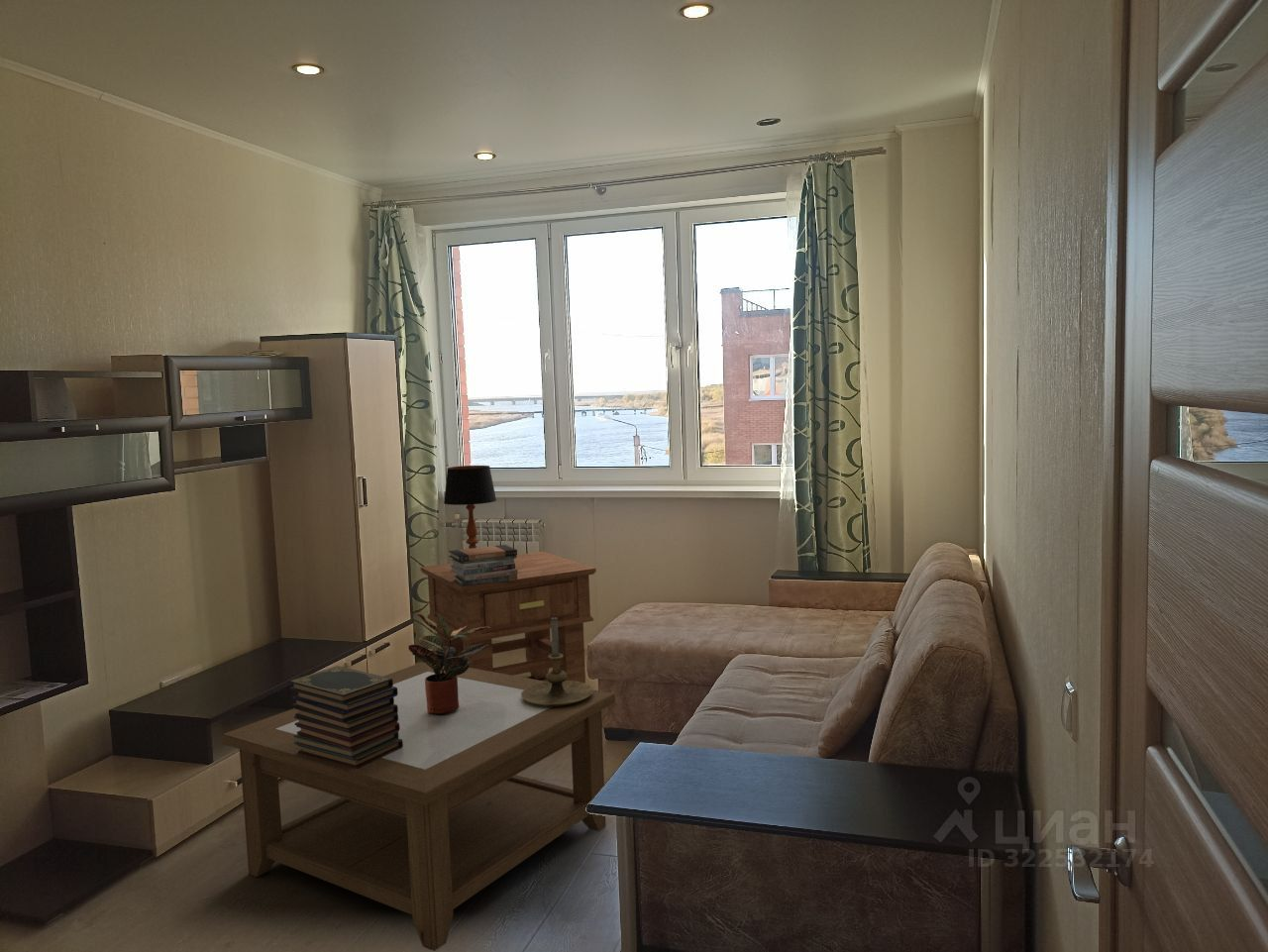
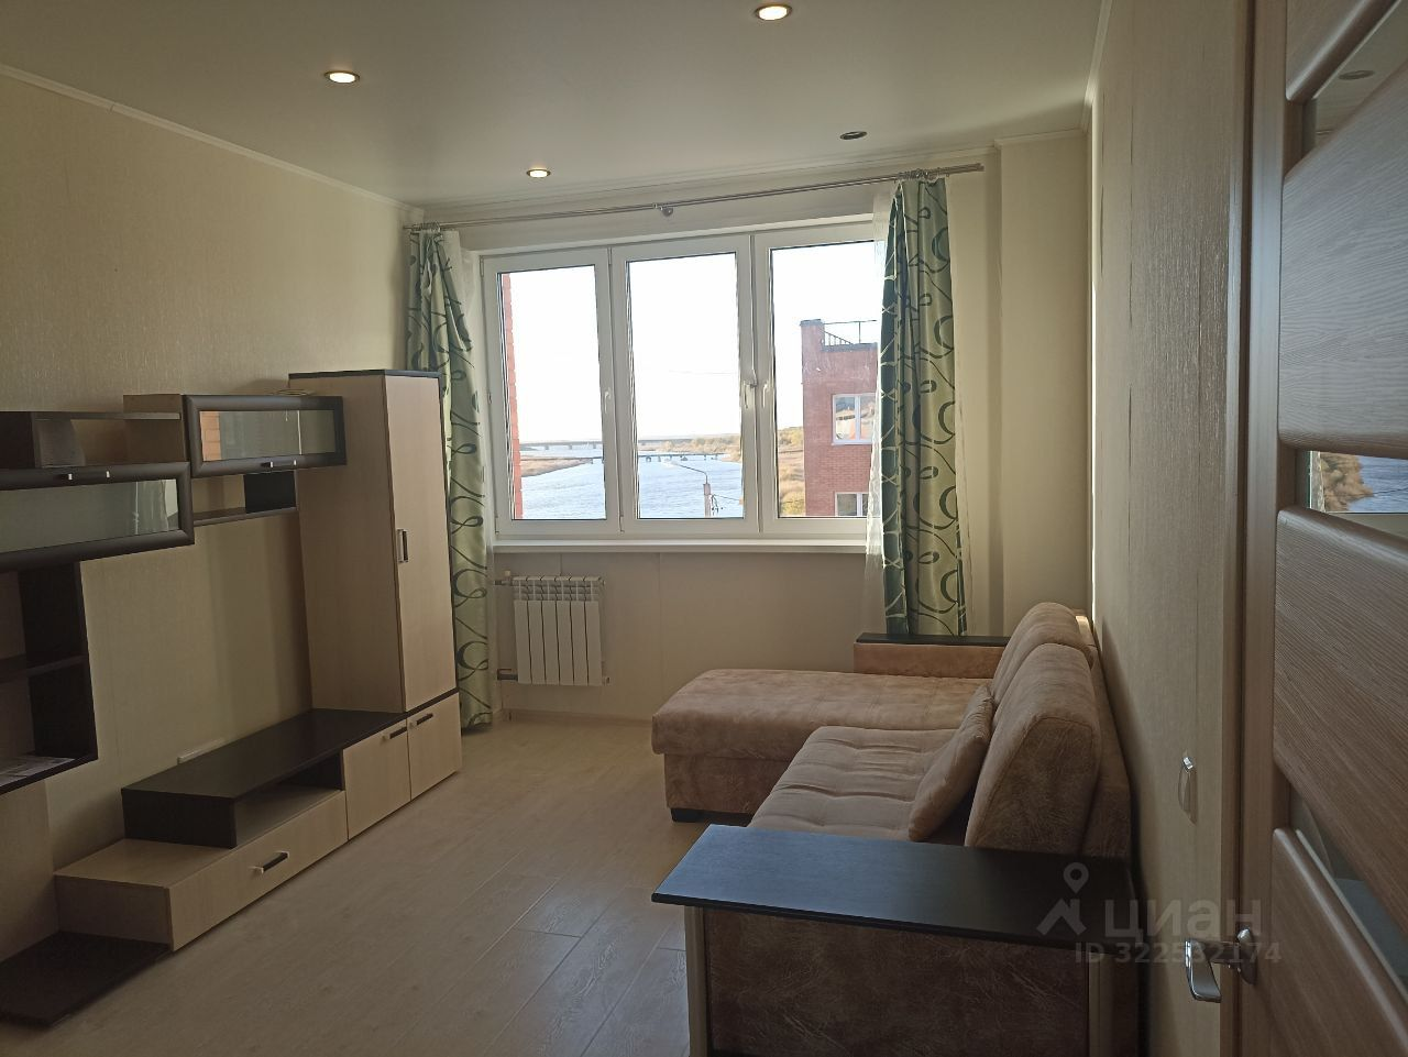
- book stack [448,544,518,586]
- candle holder [521,617,594,706]
- table lamp [443,465,497,549]
- coffee table [221,661,616,952]
- side table [420,551,597,684]
- potted plant [407,612,490,715]
- book stack [288,665,403,769]
